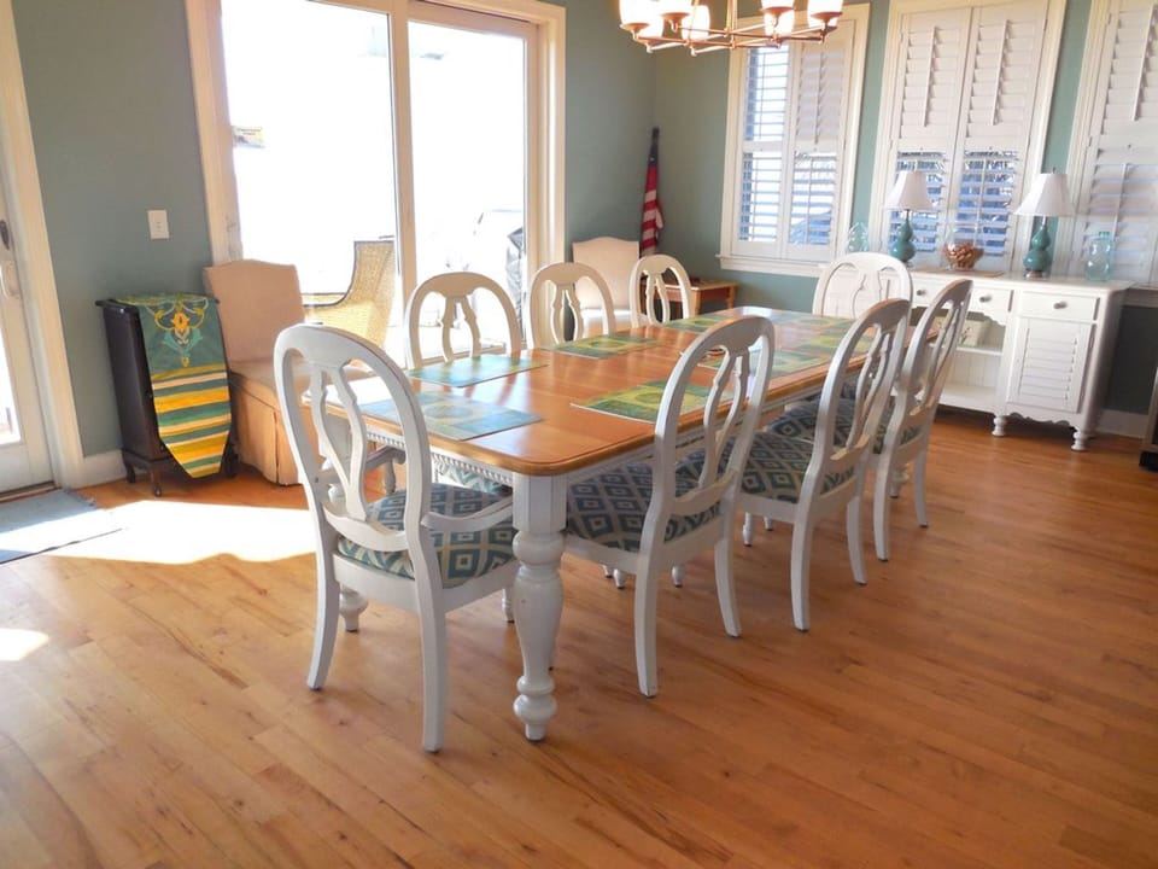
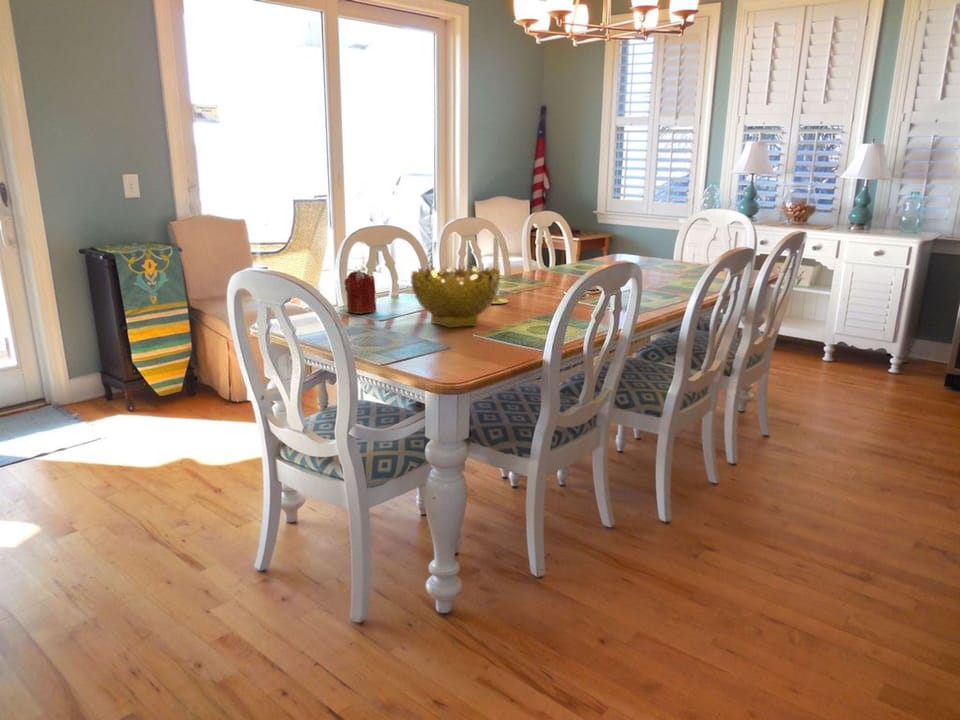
+ candle [491,232,509,305]
+ decorative bowl [409,264,501,329]
+ candle [344,269,377,315]
